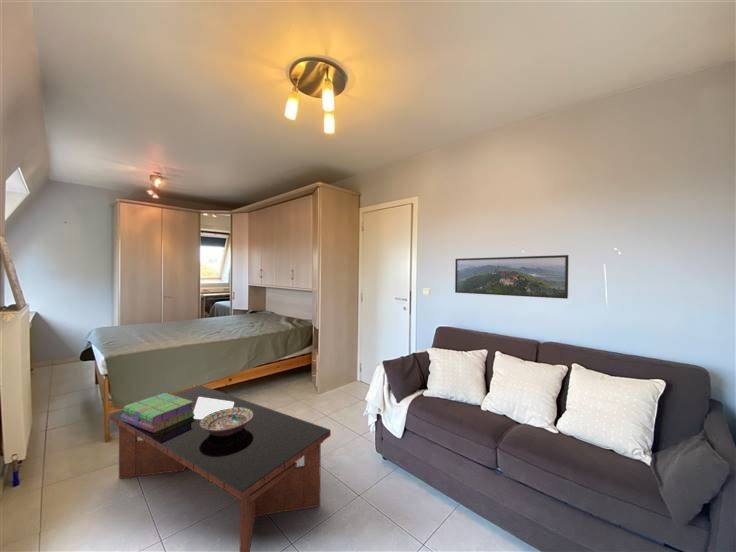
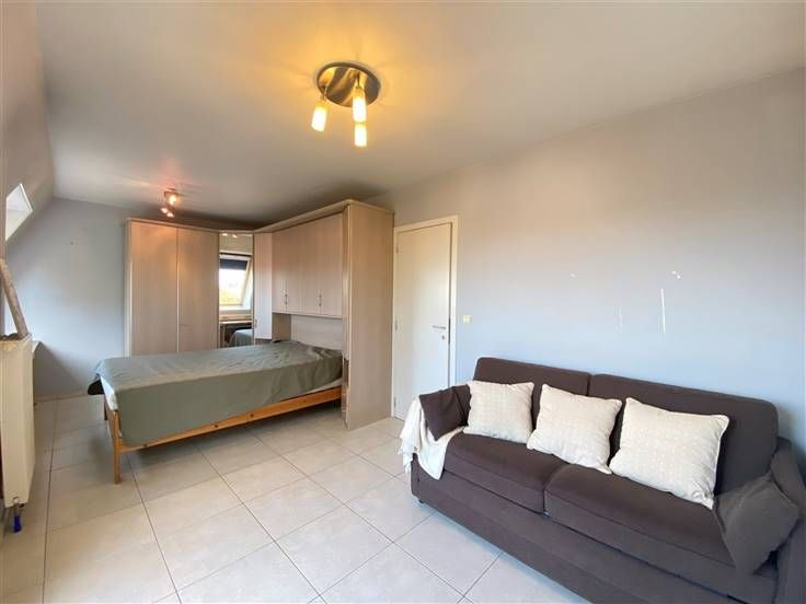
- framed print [454,254,569,300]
- decorative bowl [199,407,254,436]
- stack of books [121,392,196,433]
- coffee table [109,384,332,552]
